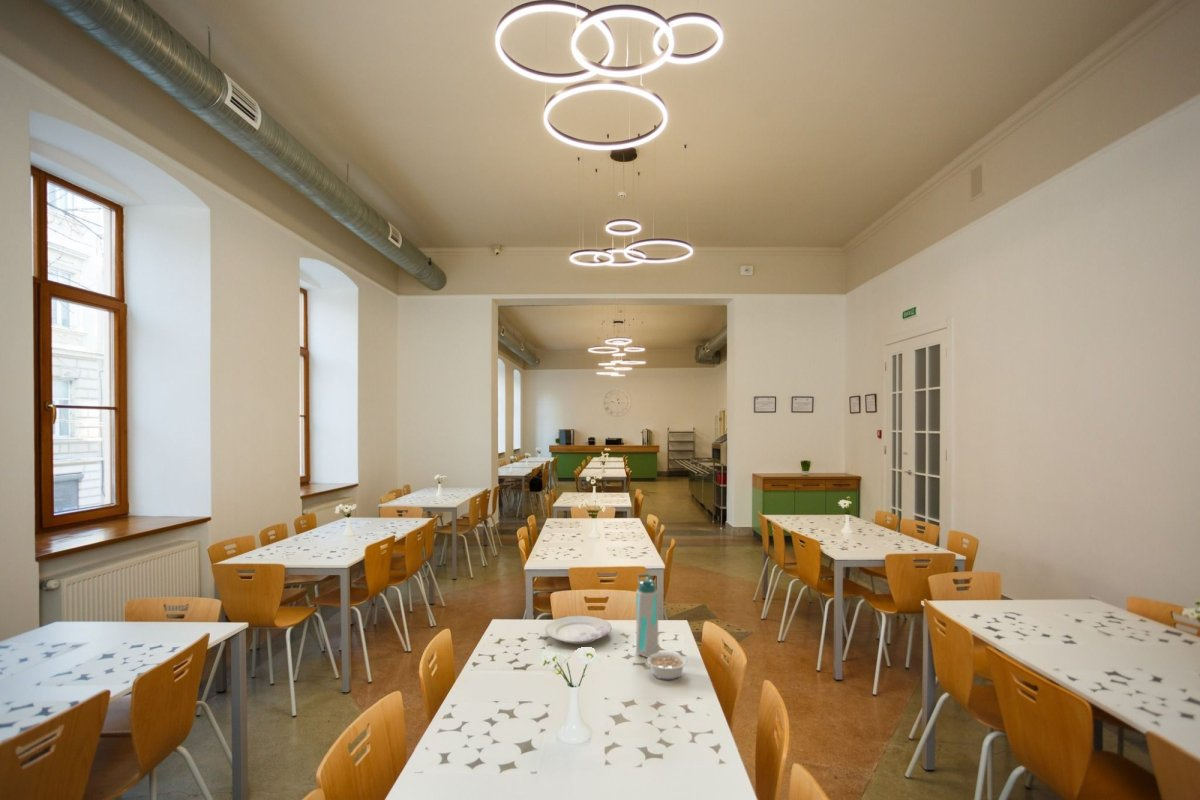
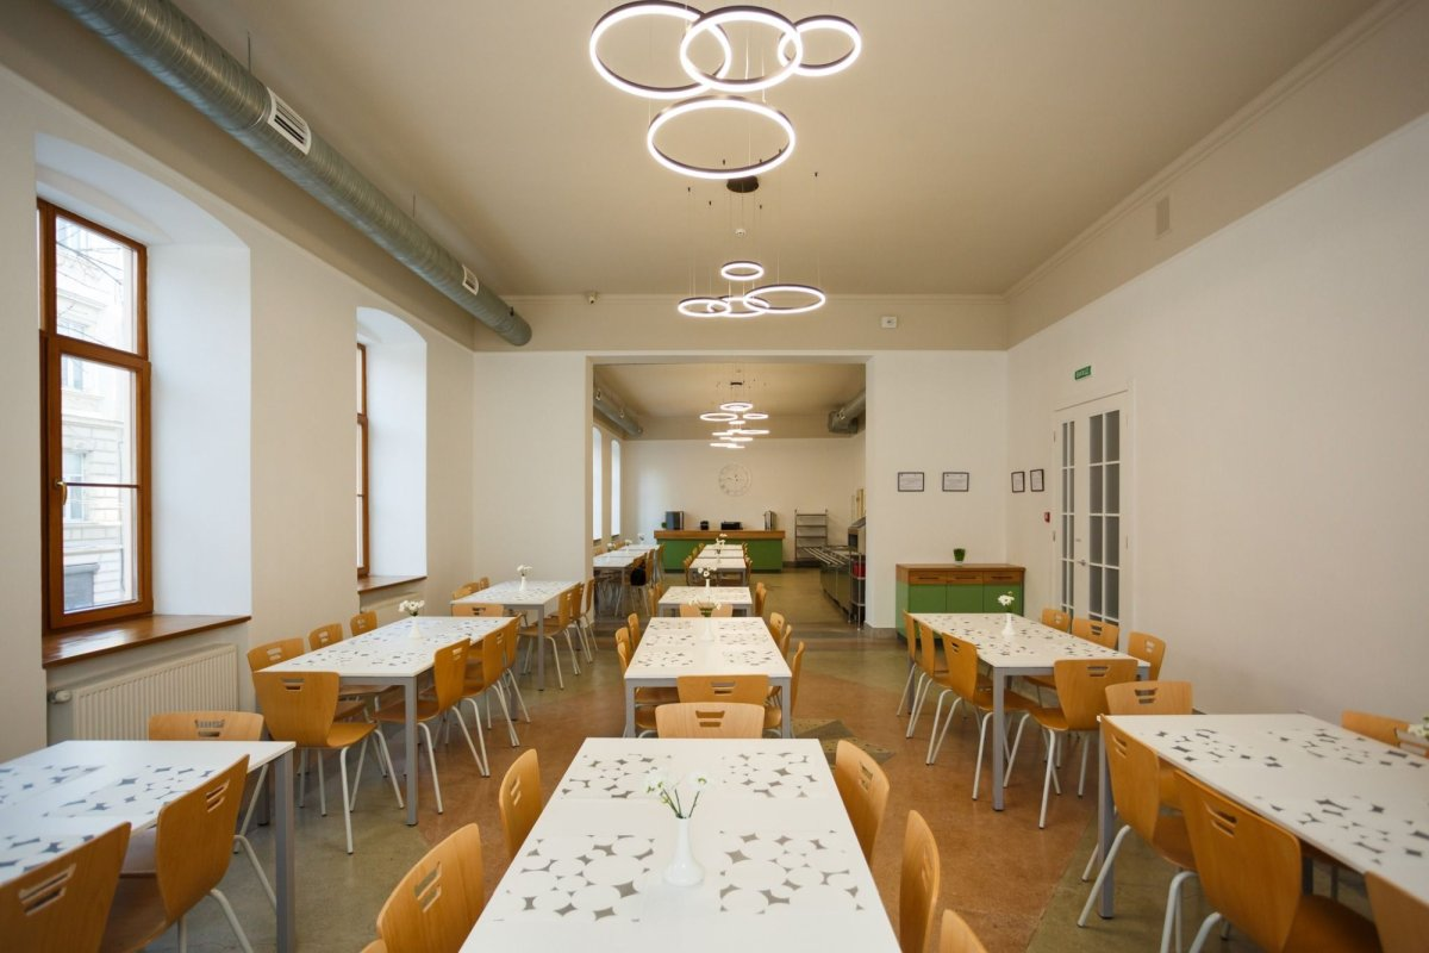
- plate [544,615,613,645]
- water bottle [635,573,660,658]
- legume [642,651,688,681]
